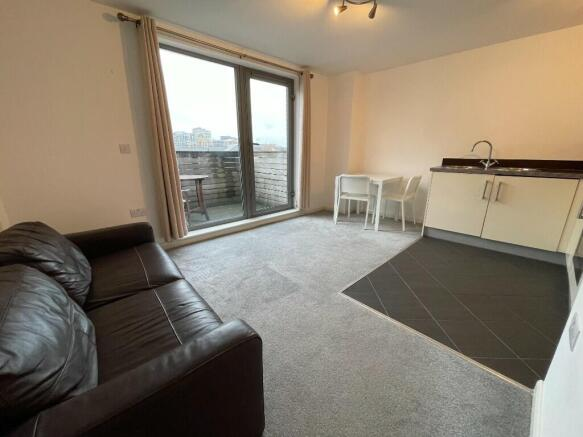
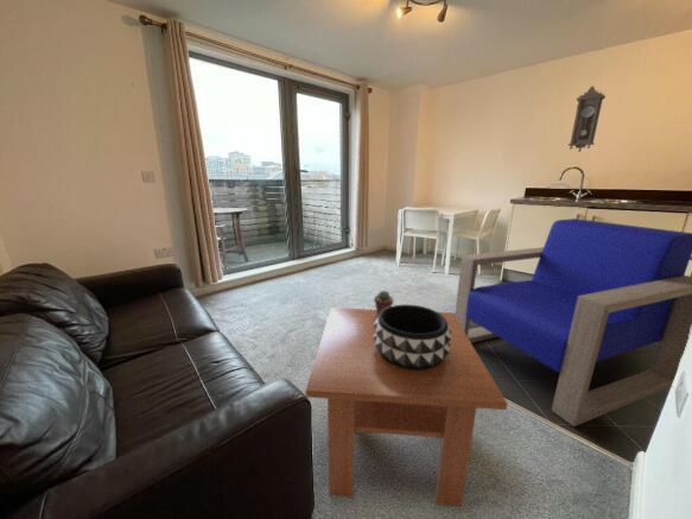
+ armchair [453,217,692,428]
+ potted succulent [373,289,395,316]
+ pendulum clock [567,84,607,153]
+ coffee table [304,306,509,508]
+ decorative bowl [373,304,452,371]
